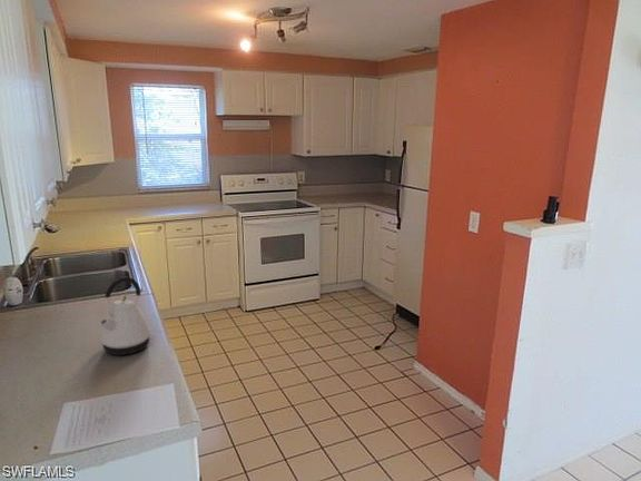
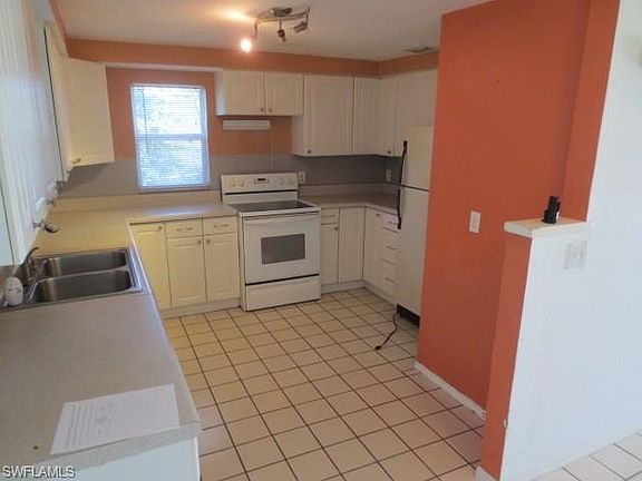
- kettle [98,275,151,356]
